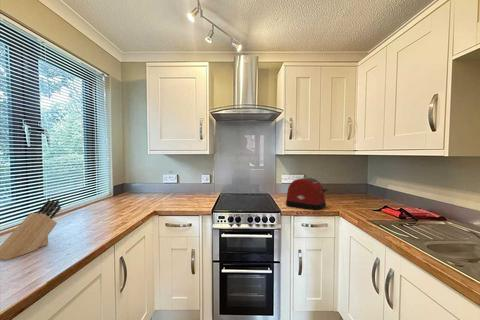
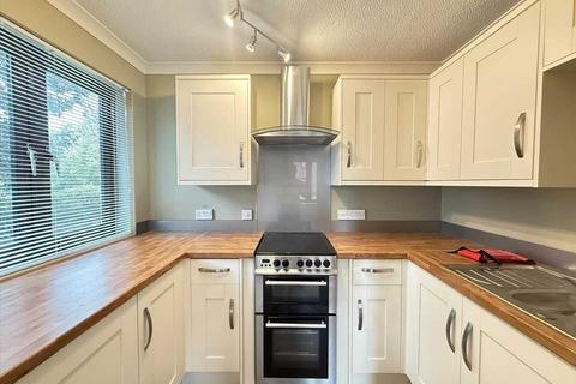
- knife block [0,199,62,261]
- toaster [285,177,328,211]
